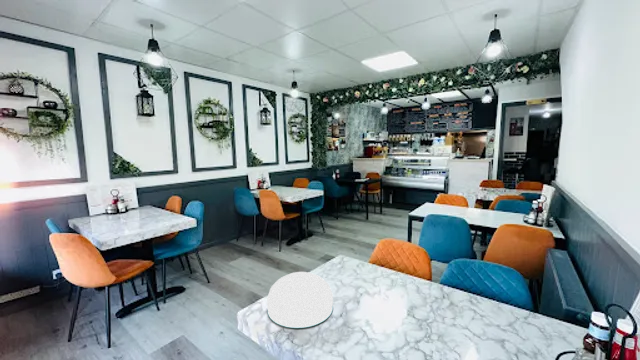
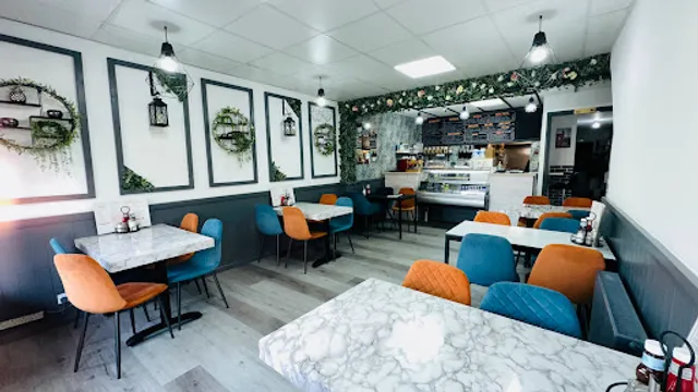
- plate [266,271,334,329]
